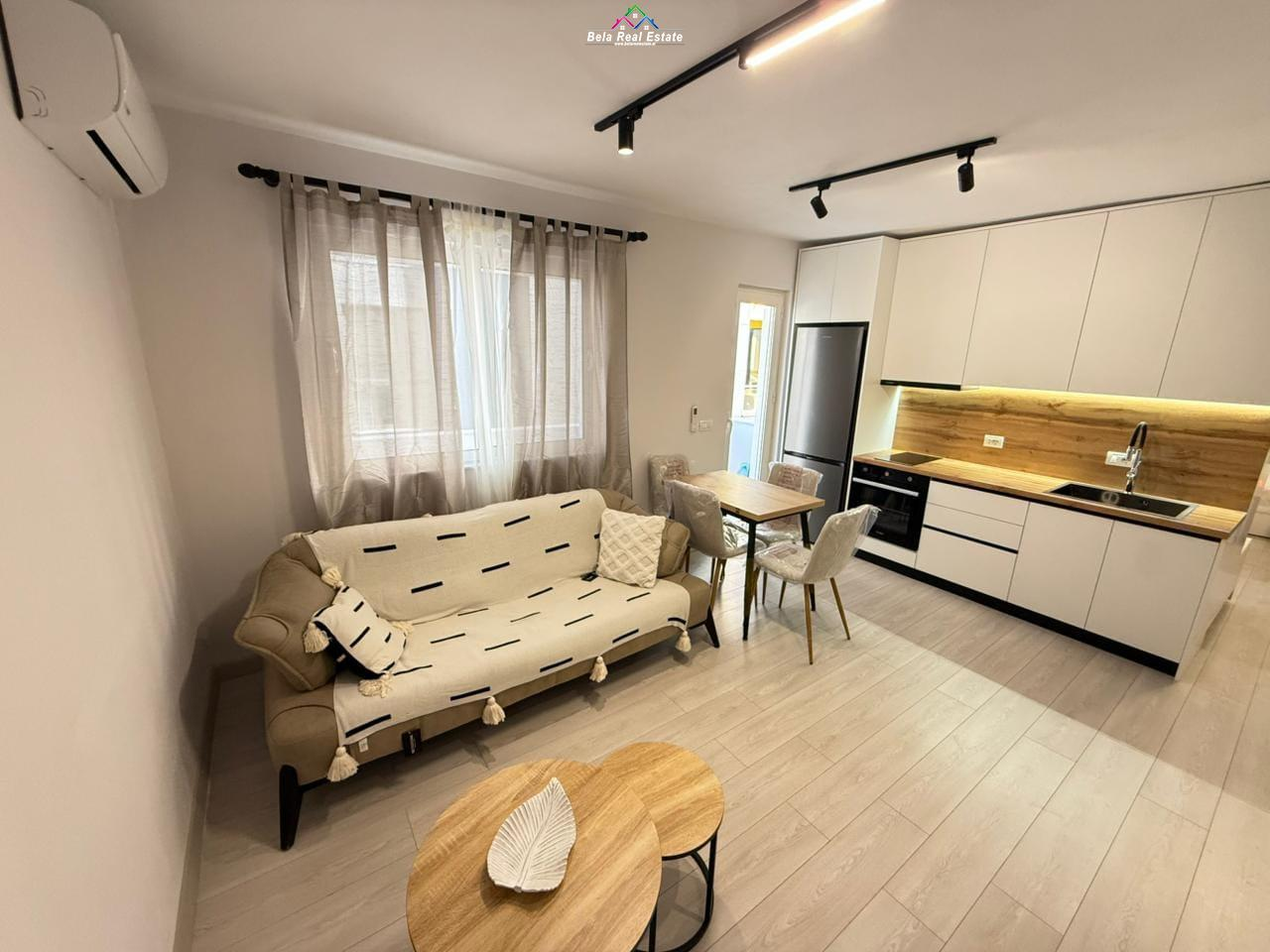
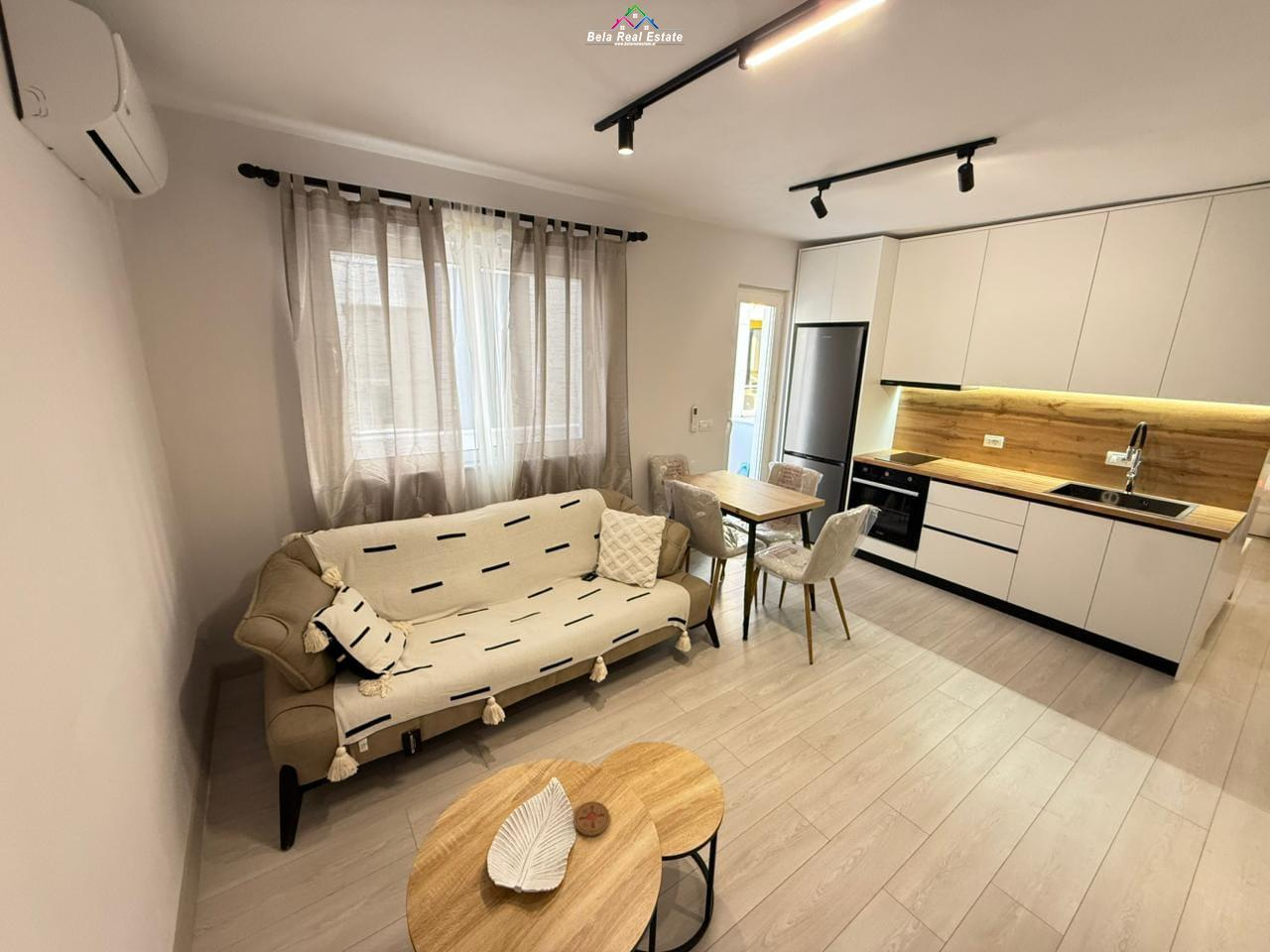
+ coaster [572,800,611,837]
